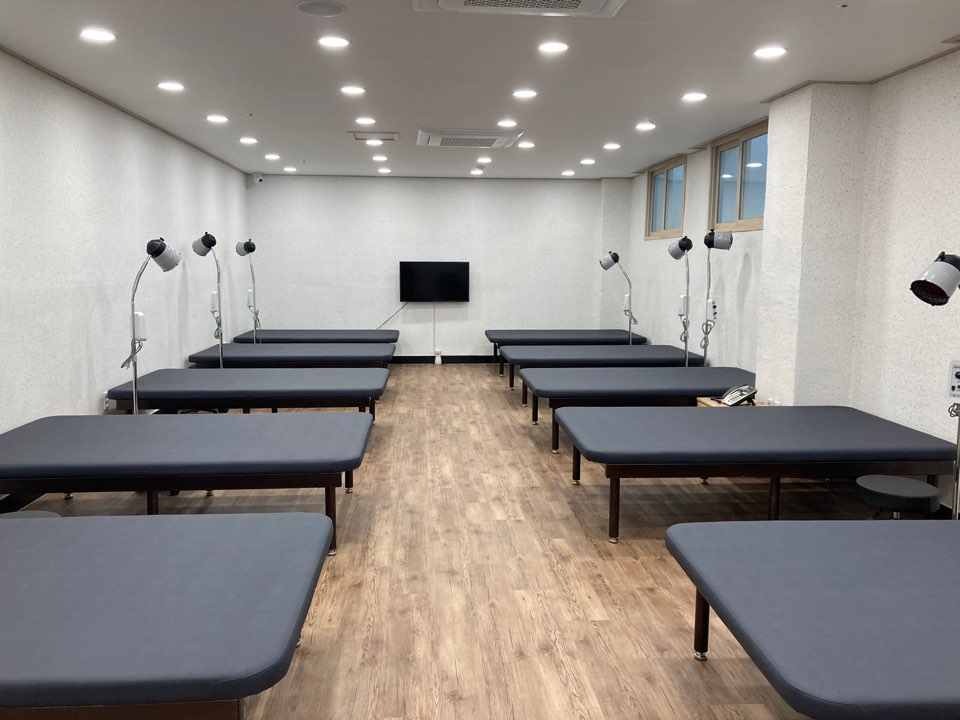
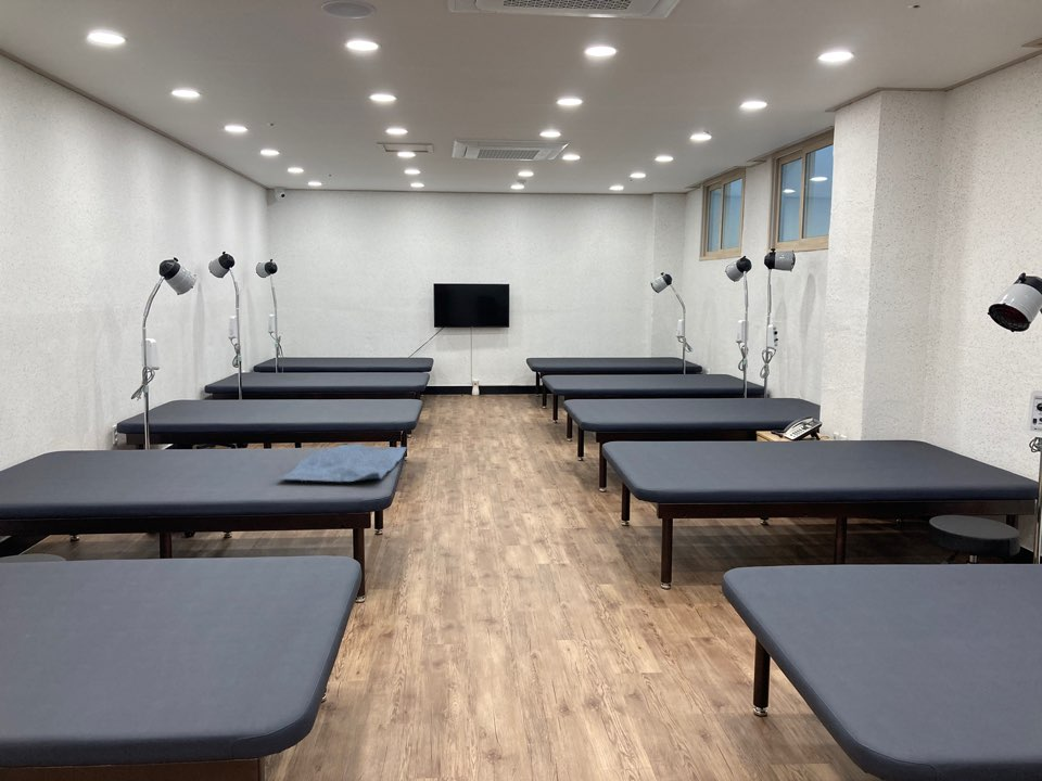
+ towel [277,443,411,483]
